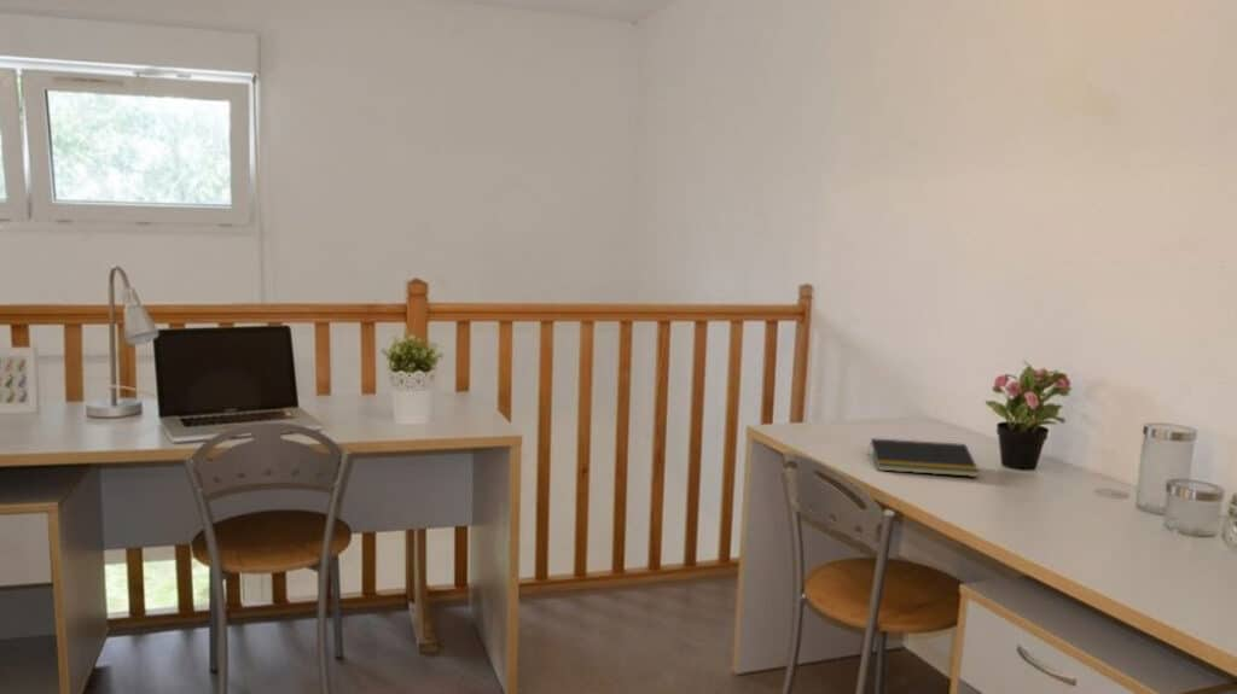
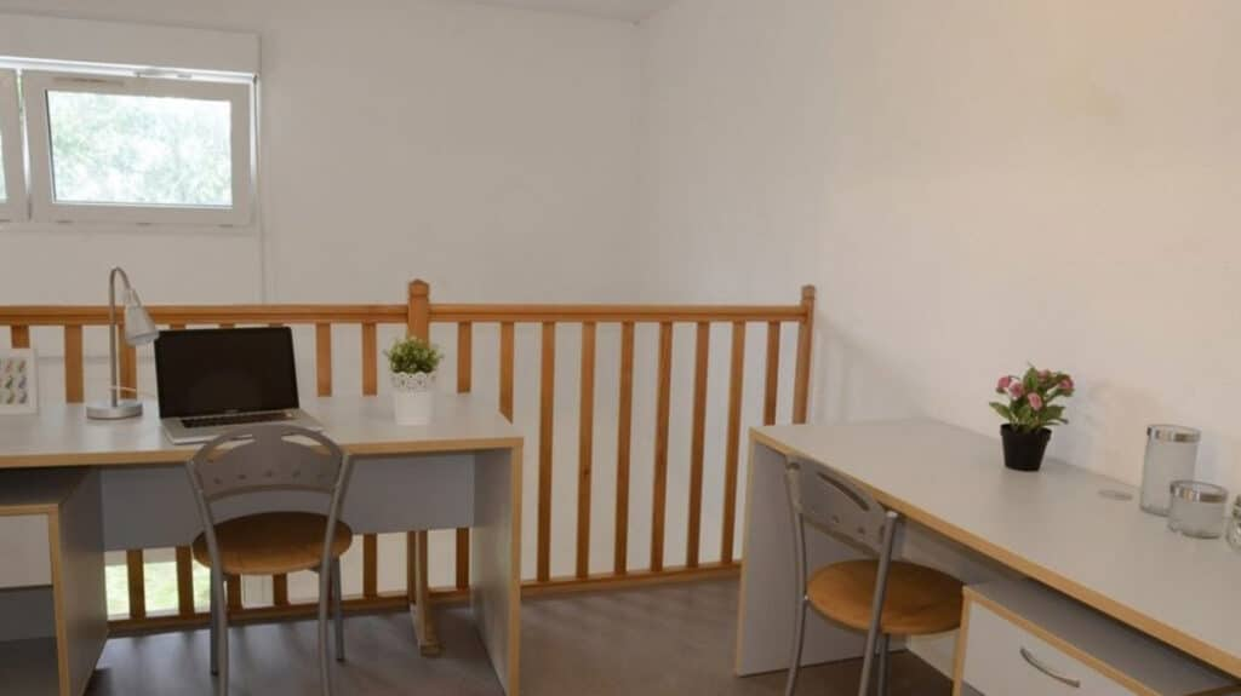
- notepad [867,437,981,478]
